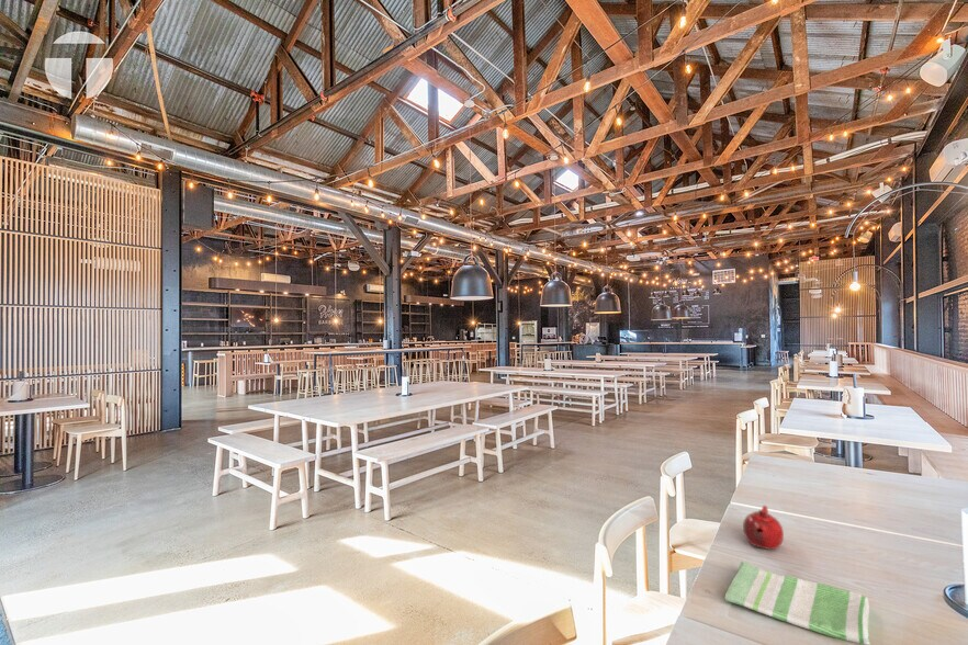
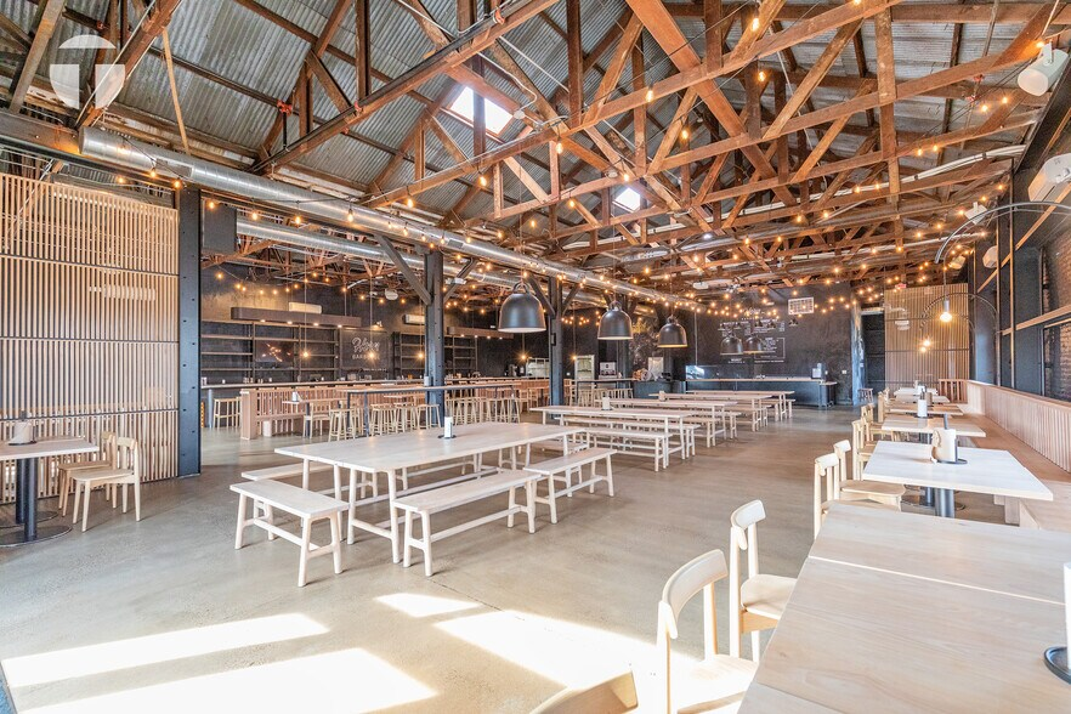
- teapot [742,505,785,551]
- dish towel [723,561,871,645]
